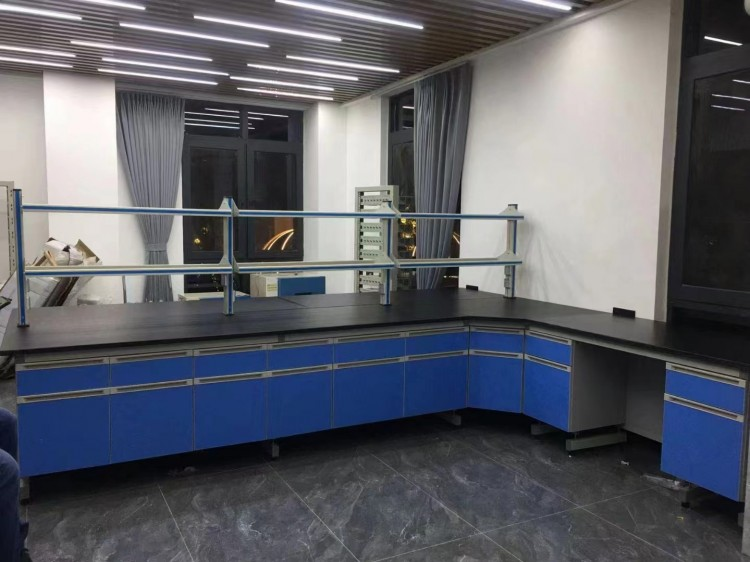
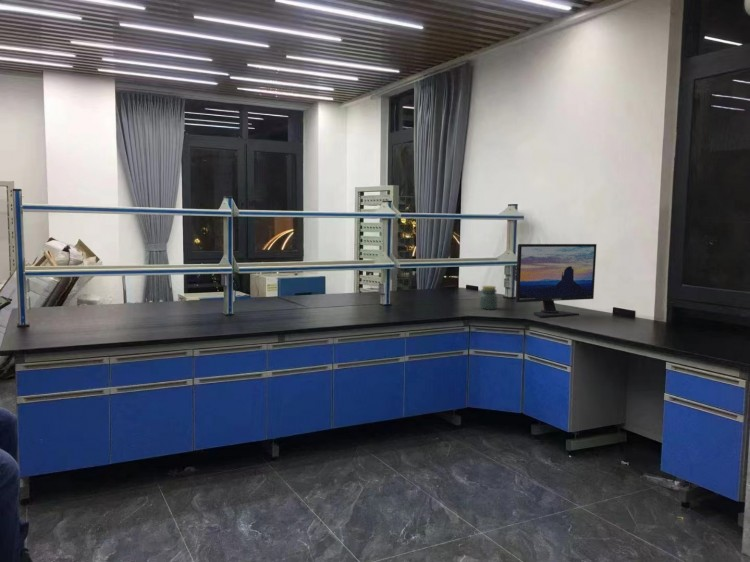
+ computer monitor [513,243,598,318]
+ jar [479,285,499,310]
